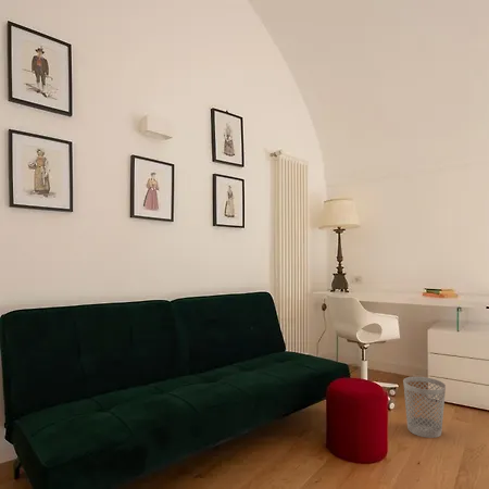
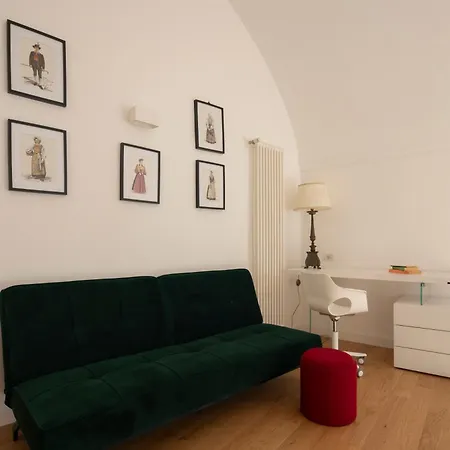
- wastebasket [402,376,447,439]
